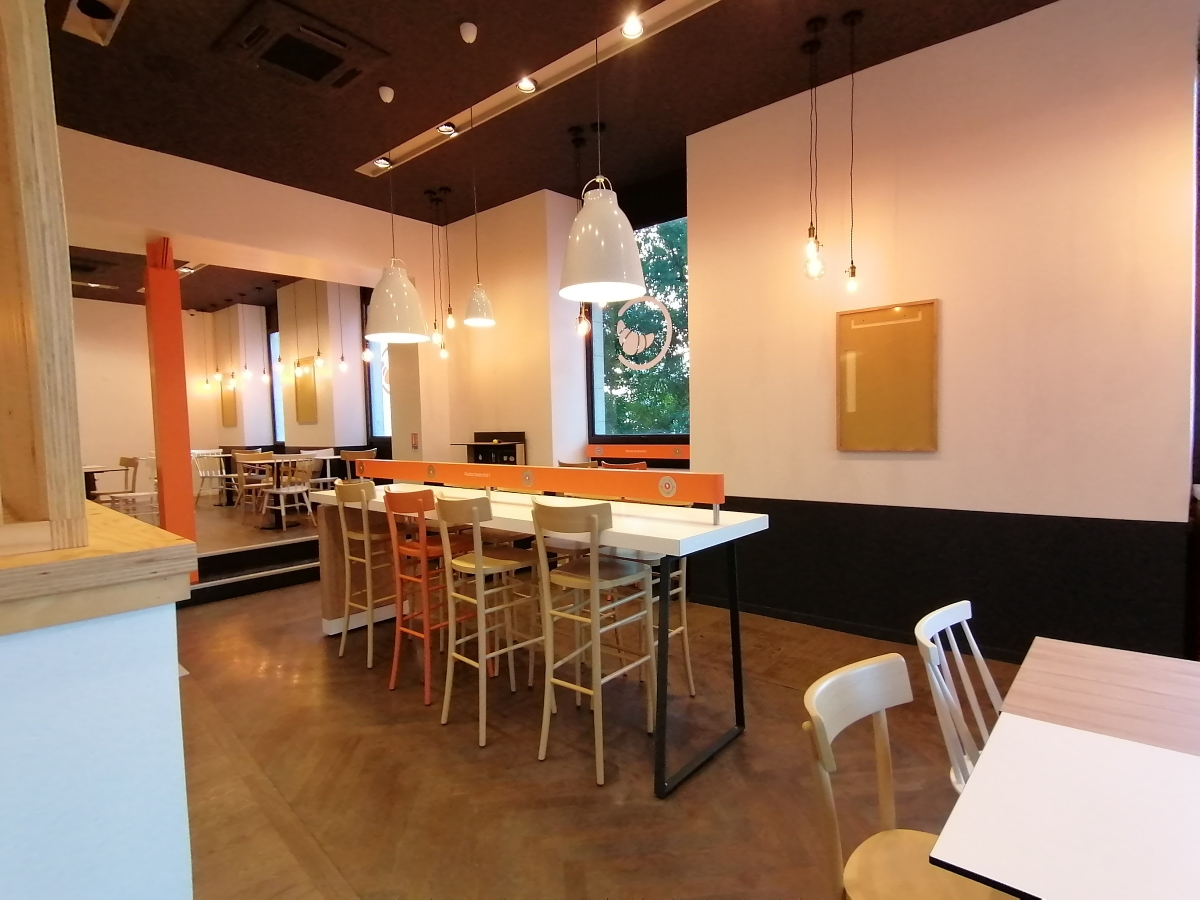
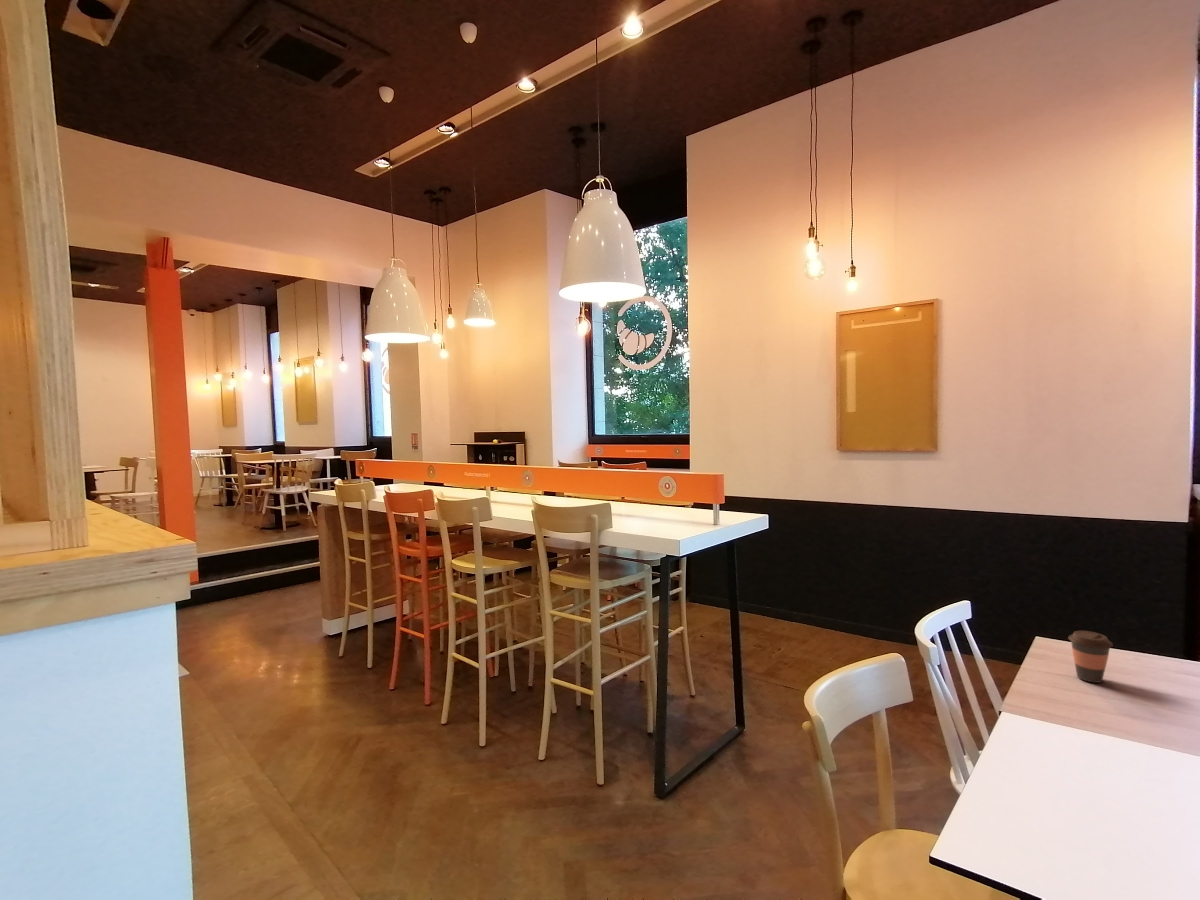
+ coffee cup [1067,630,1114,684]
